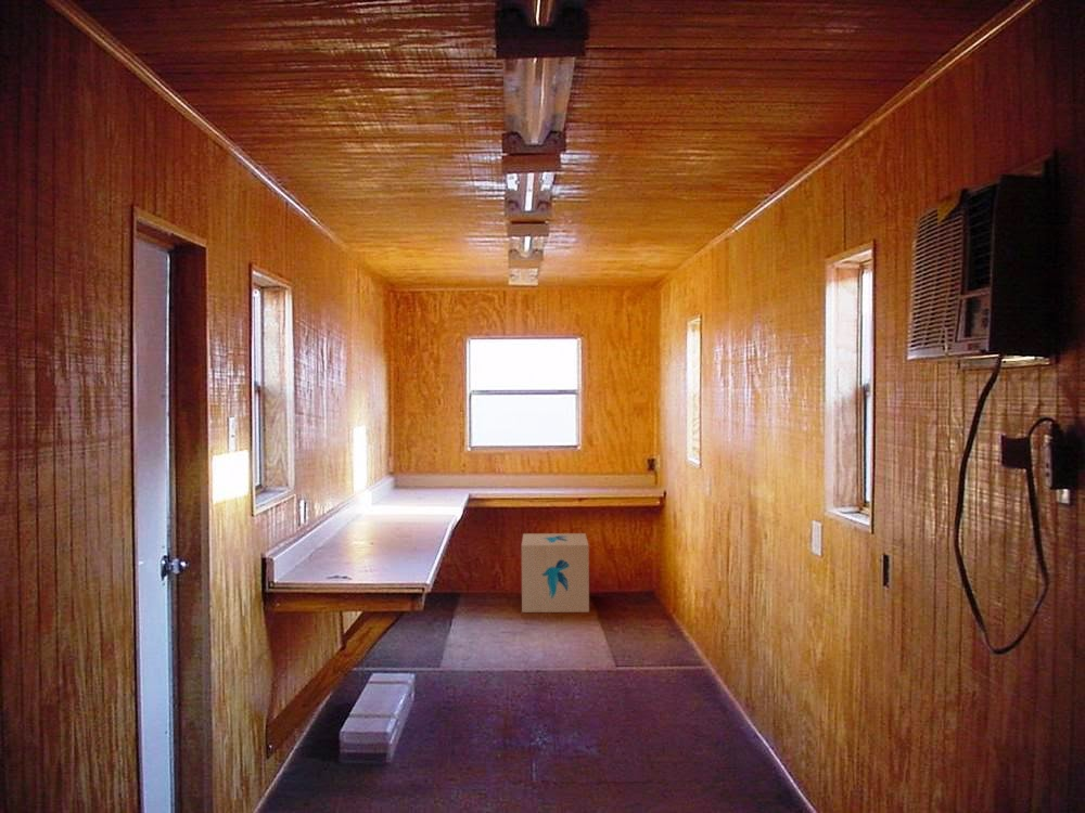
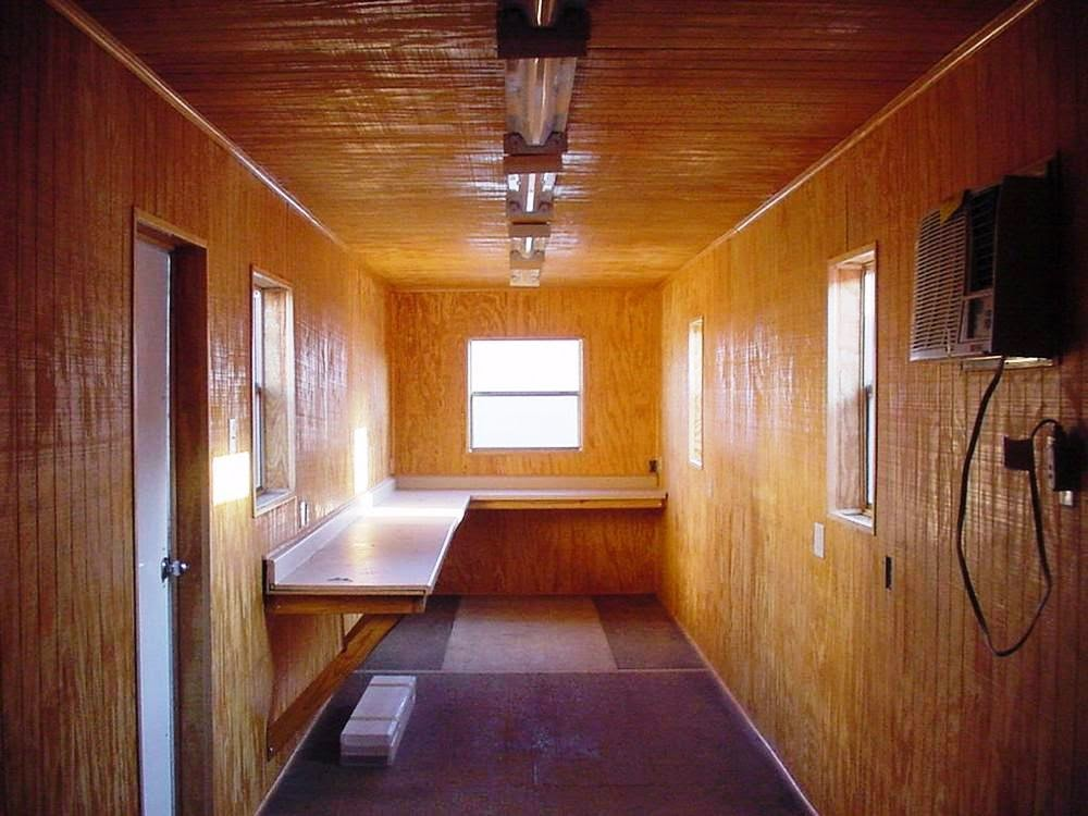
- cardboard box [521,532,590,614]
